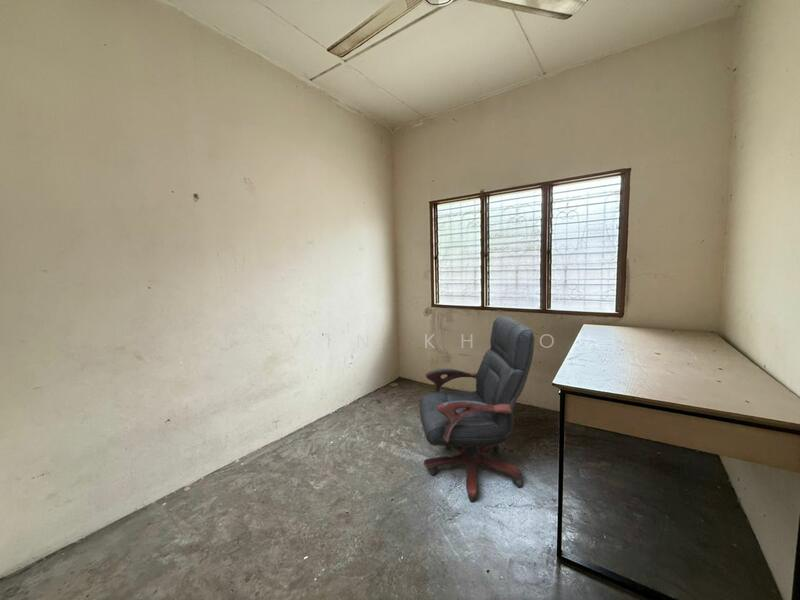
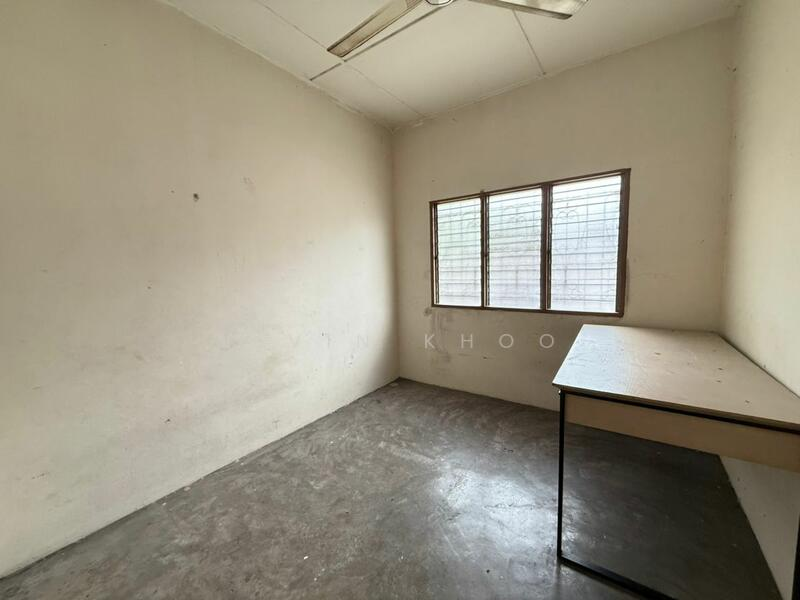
- office chair [419,315,535,503]
